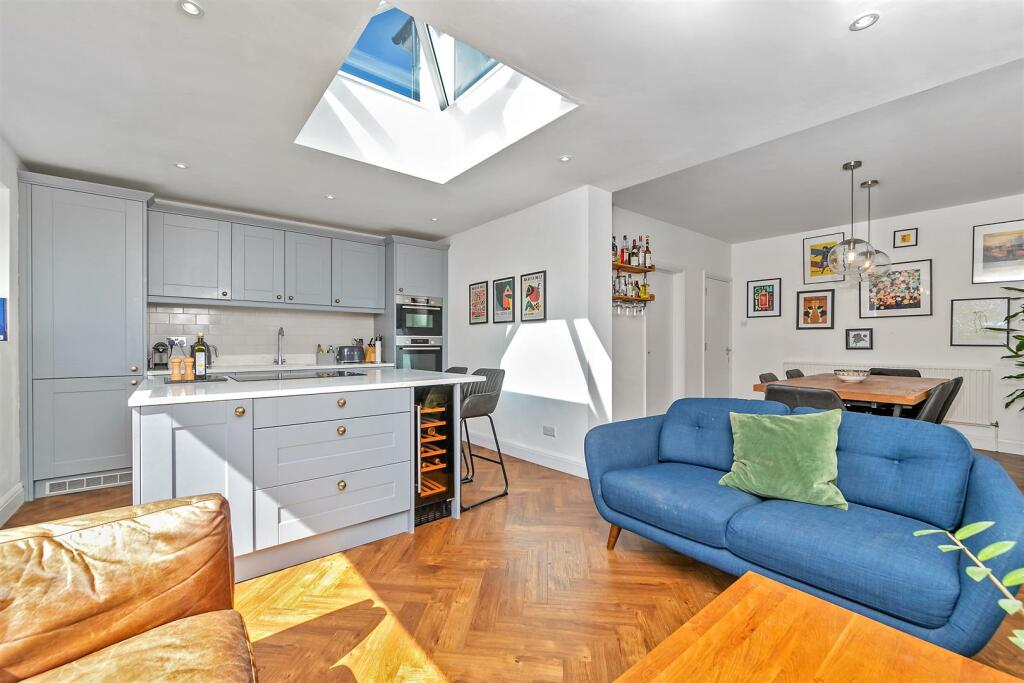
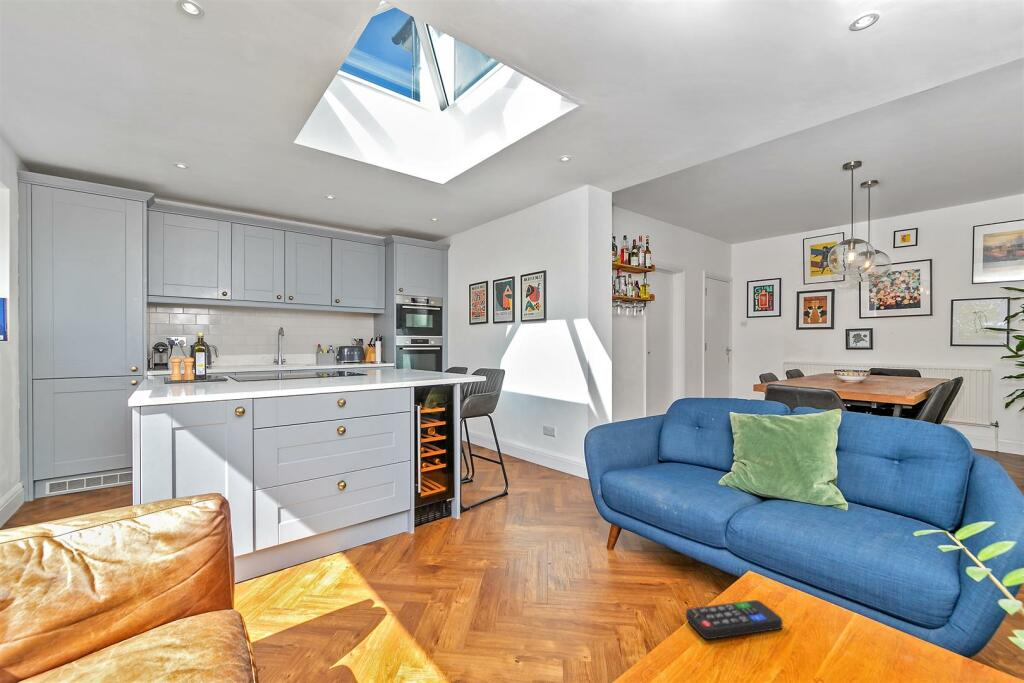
+ remote control [685,599,783,640]
